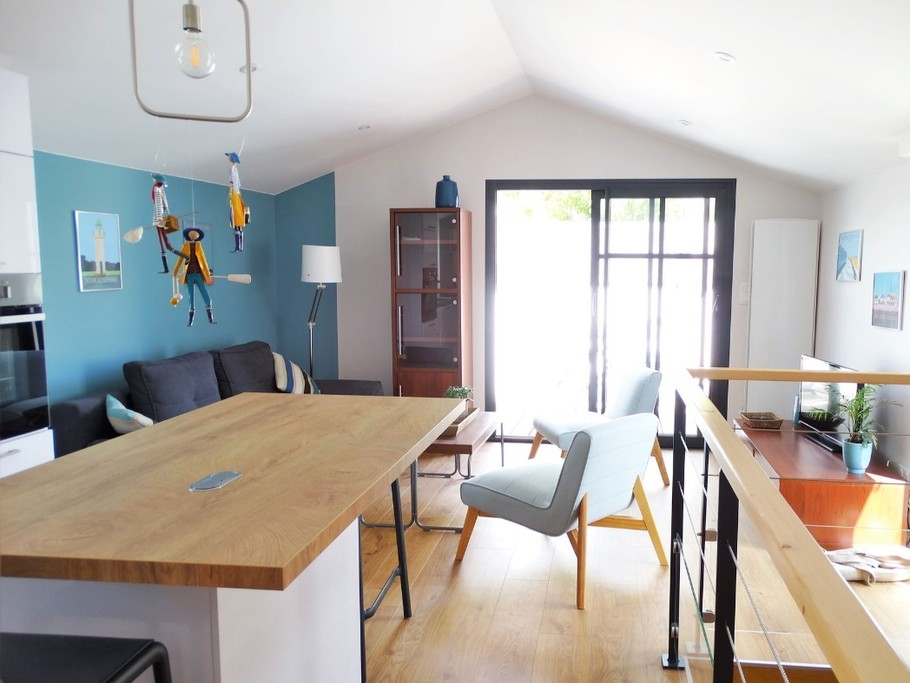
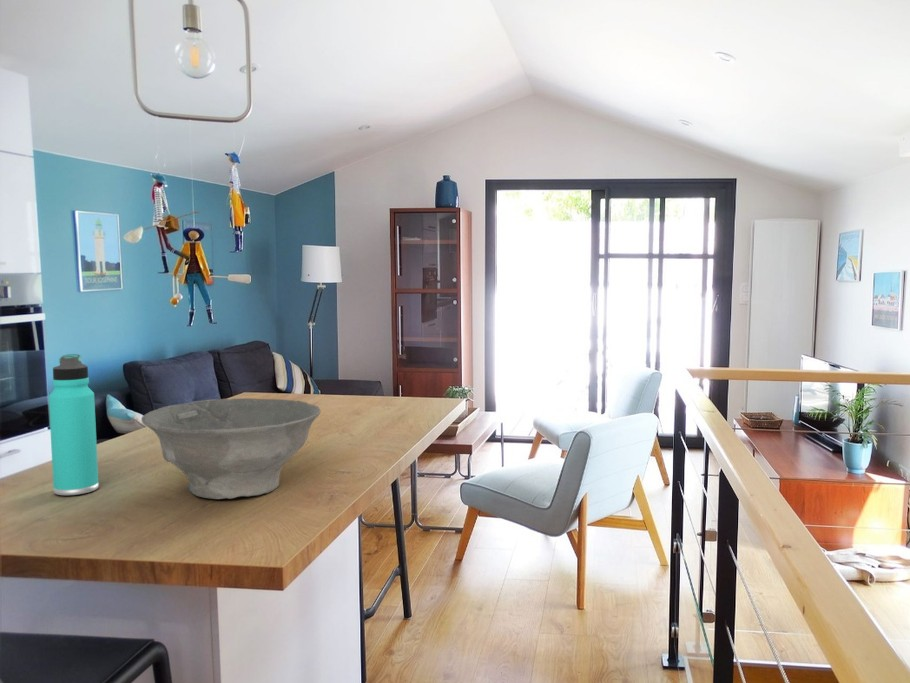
+ thermos bottle [48,353,100,496]
+ bowl [141,397,322,500]
